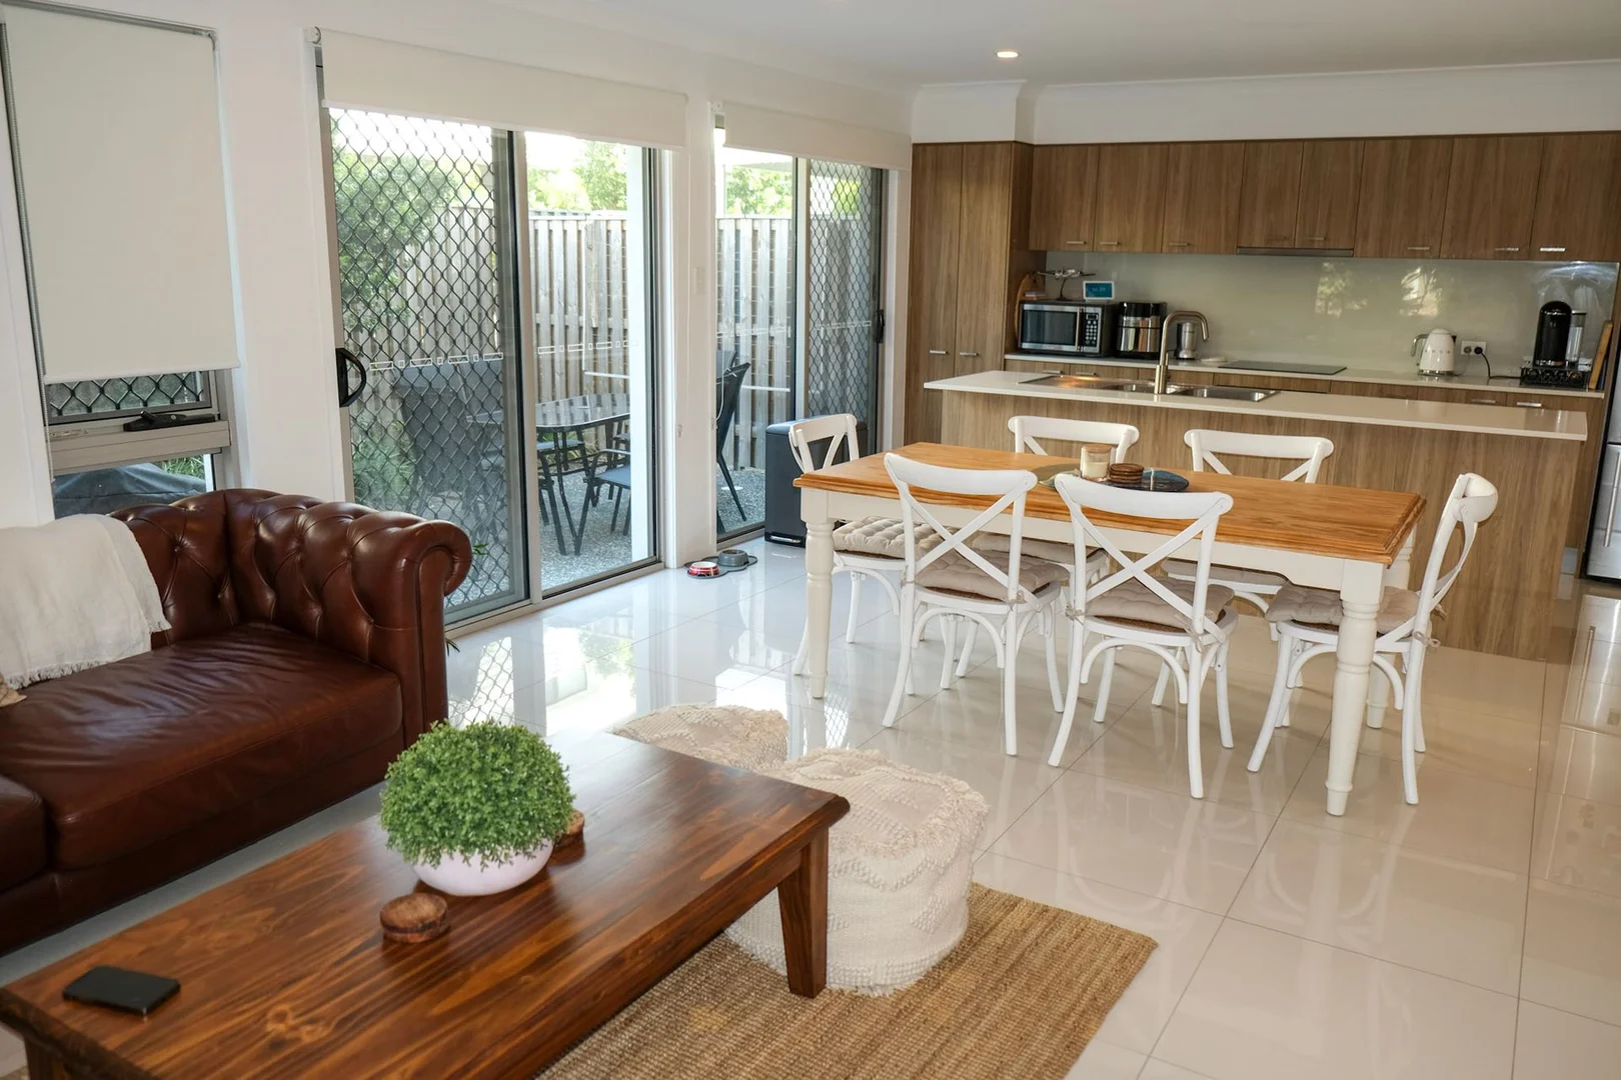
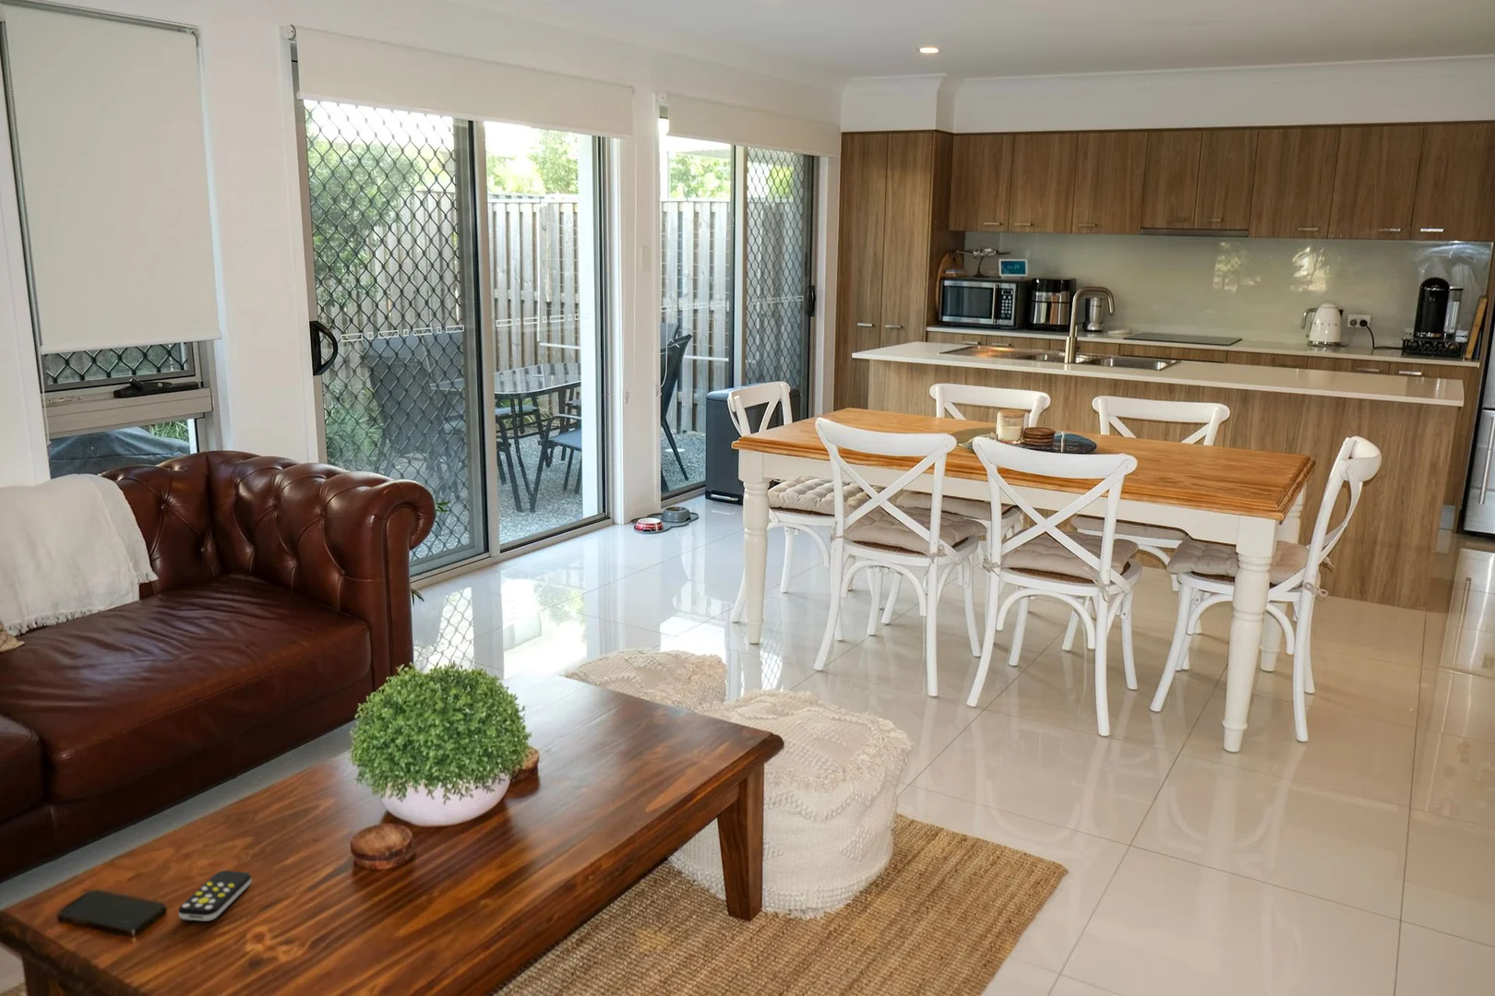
+ remote control [177,869,251,923]
